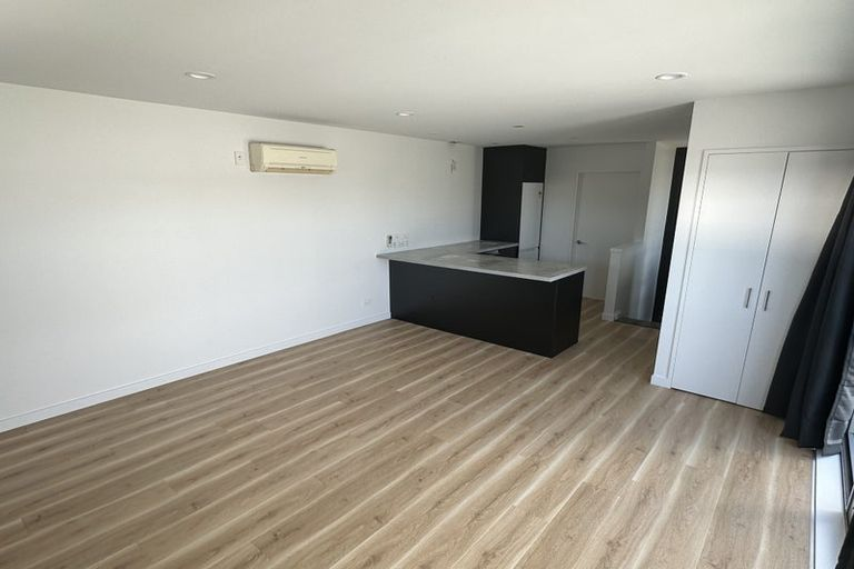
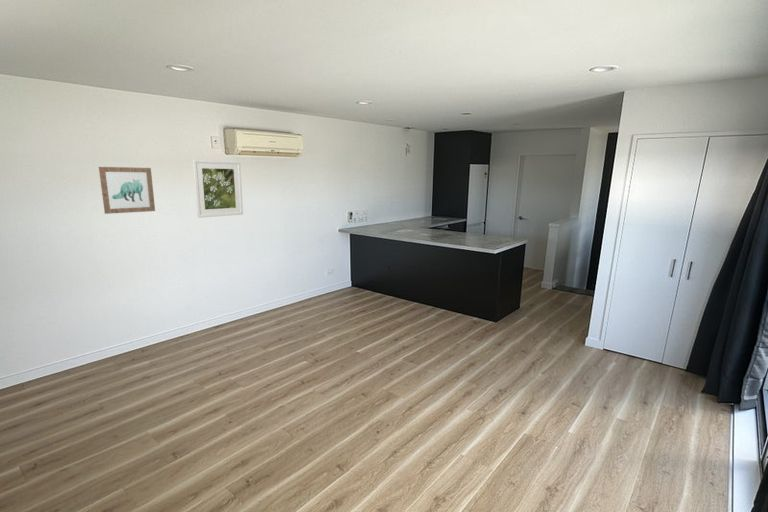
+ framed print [192,159,244,219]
+ wall art [98,166,156,215]
